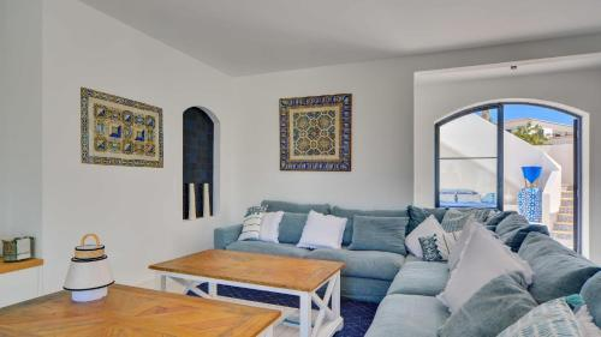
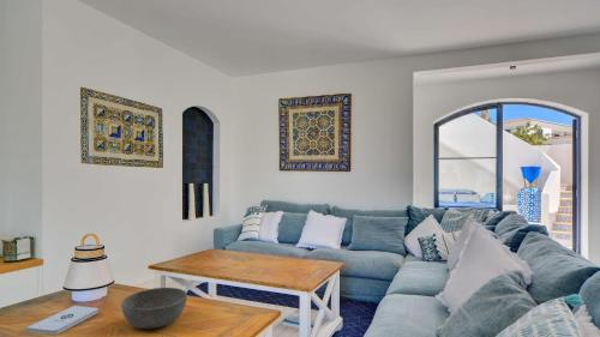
+ notepad [25,305,100,336]
+ bowl [120,287,188,330]
